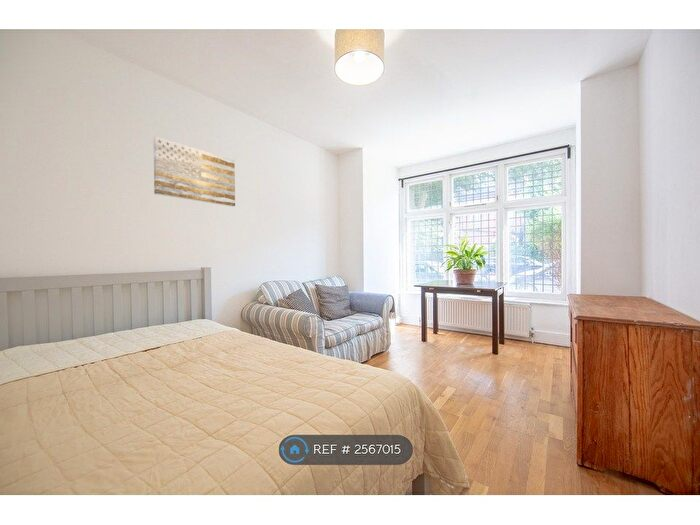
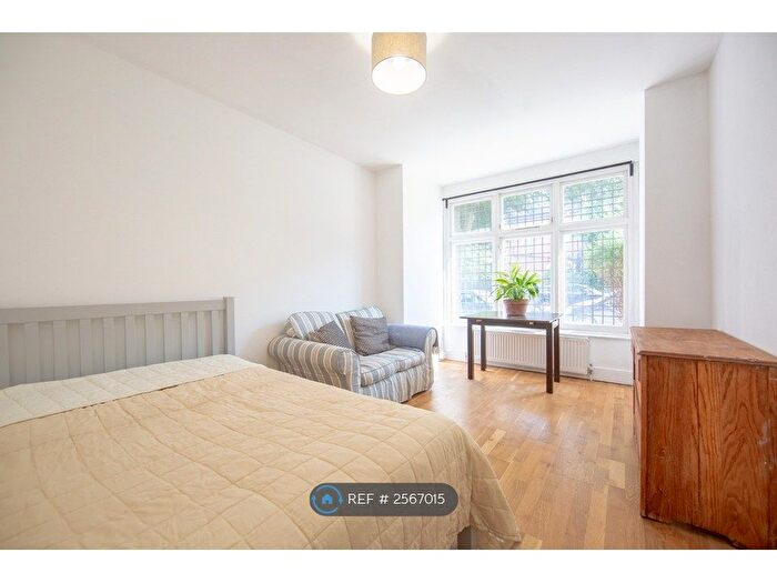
- wall art [152,135,236,208]
